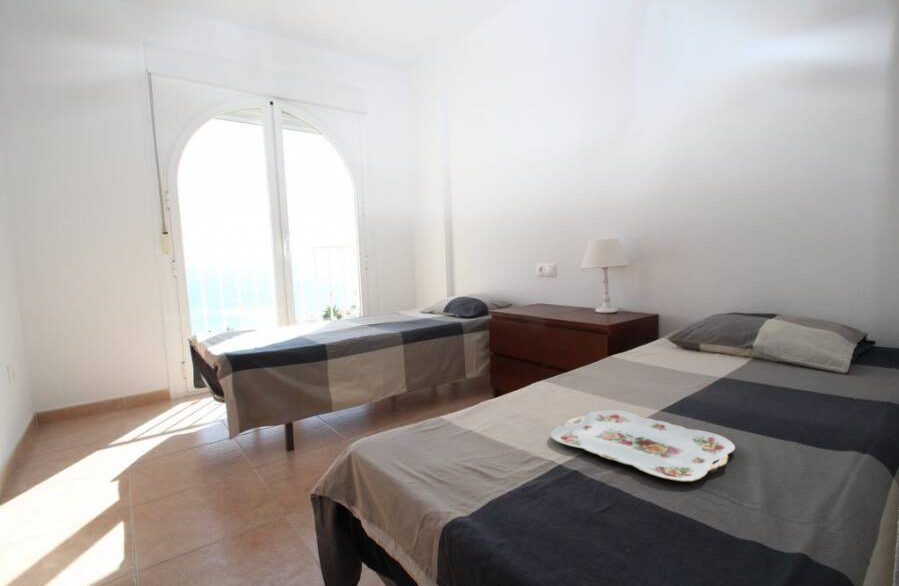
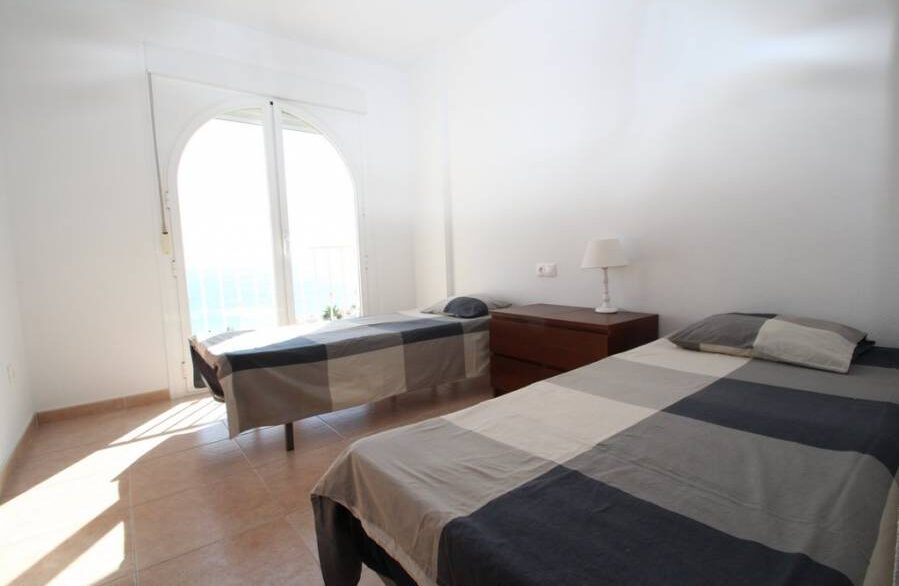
- serving tray [550,409,736,482]
